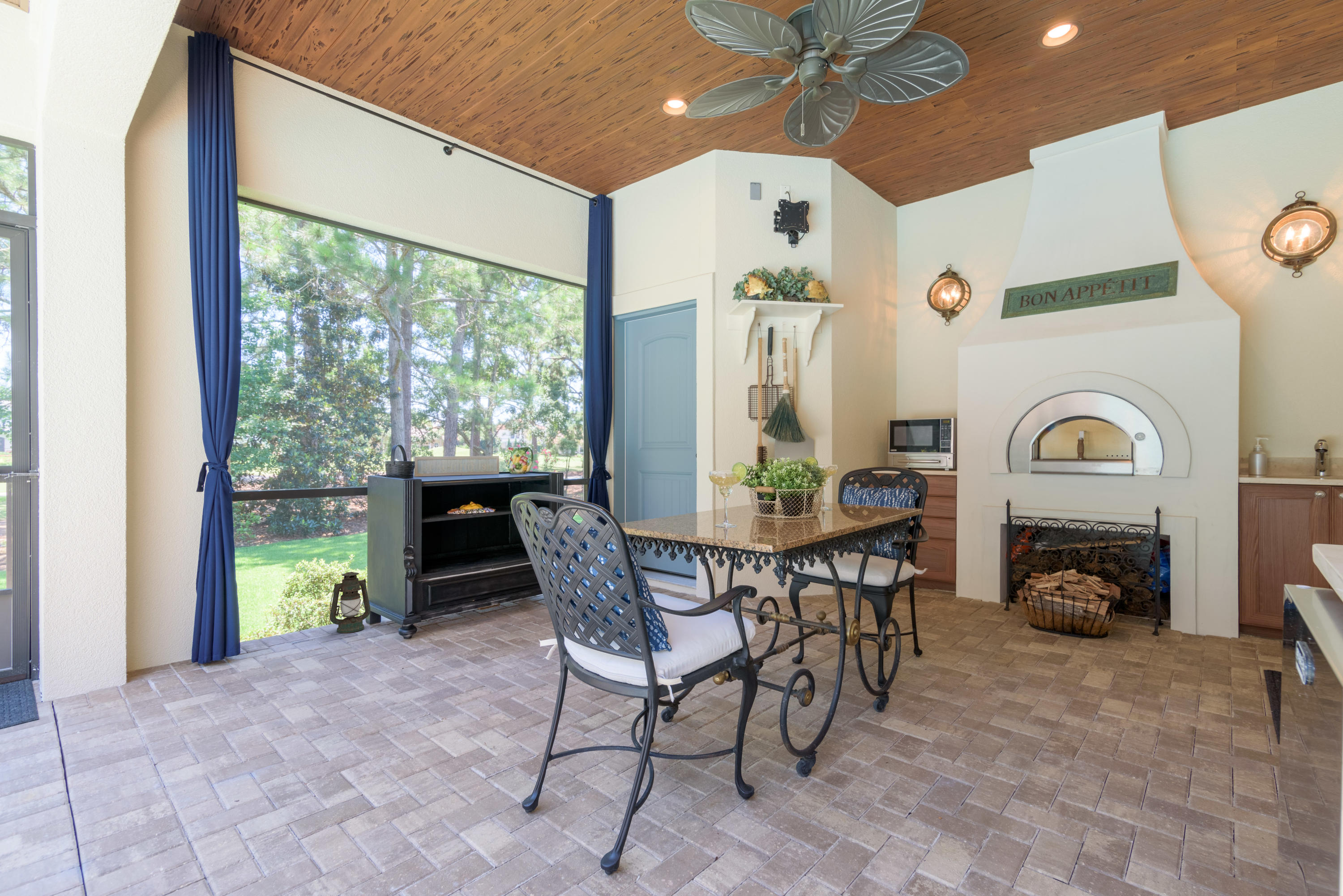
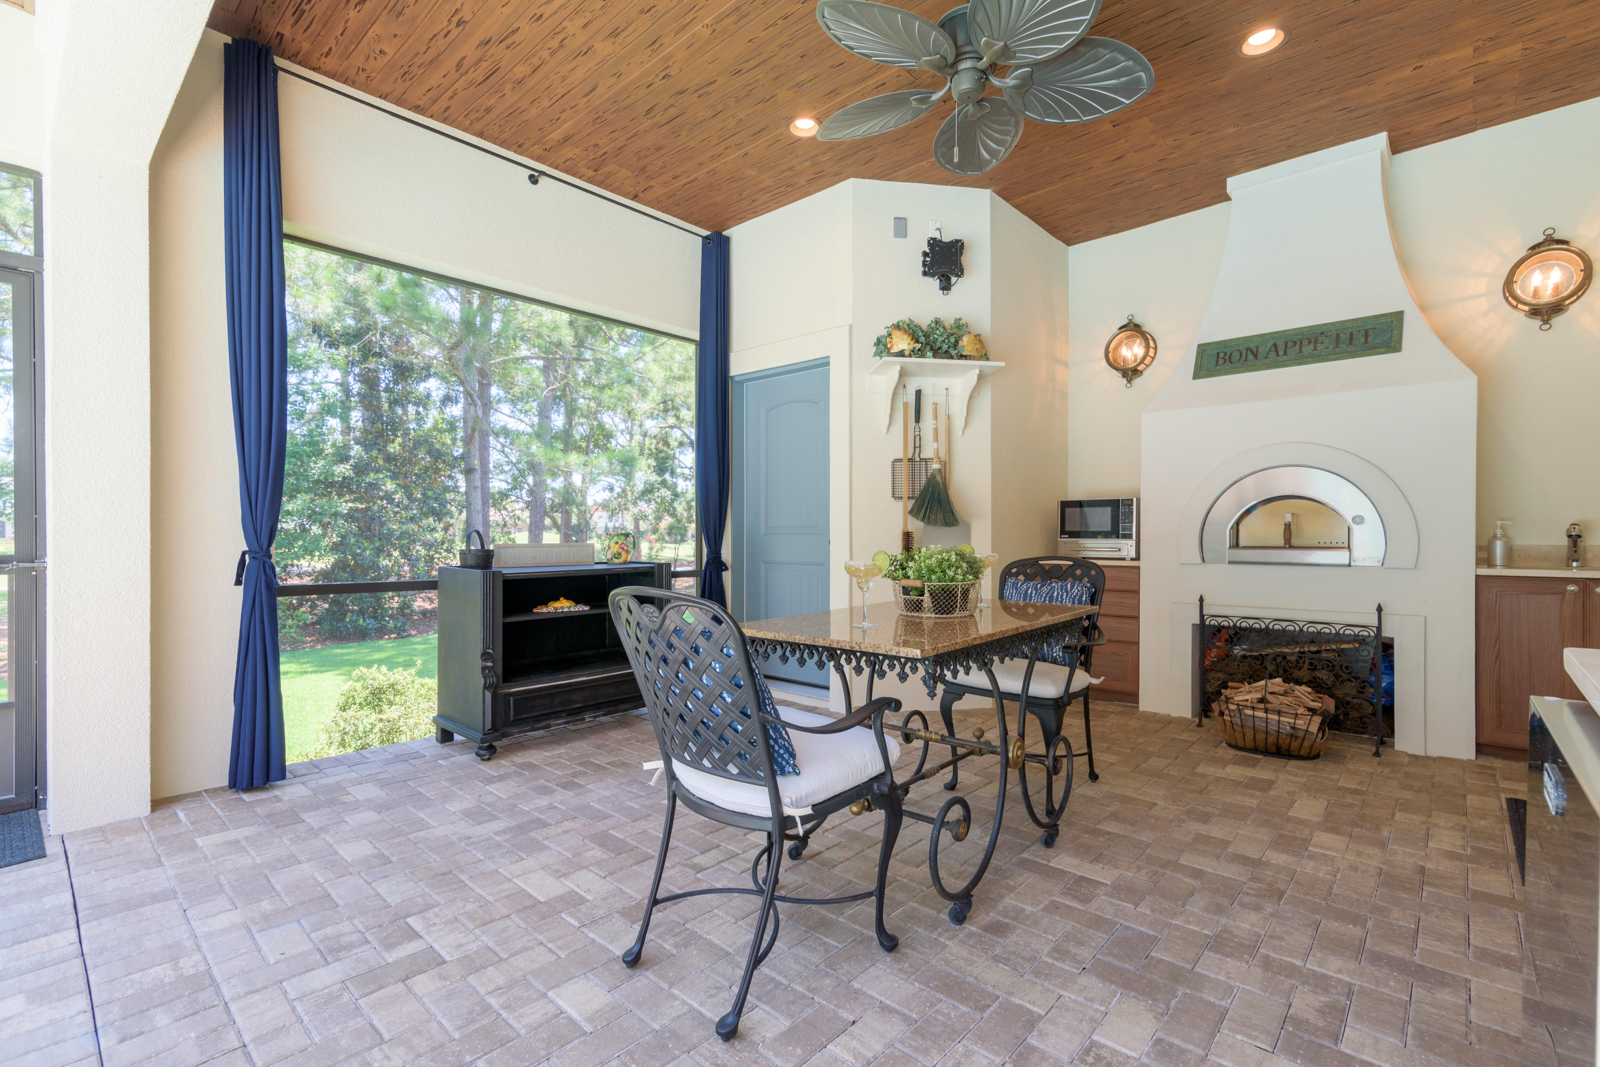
- lantern [329,572,371,634]
